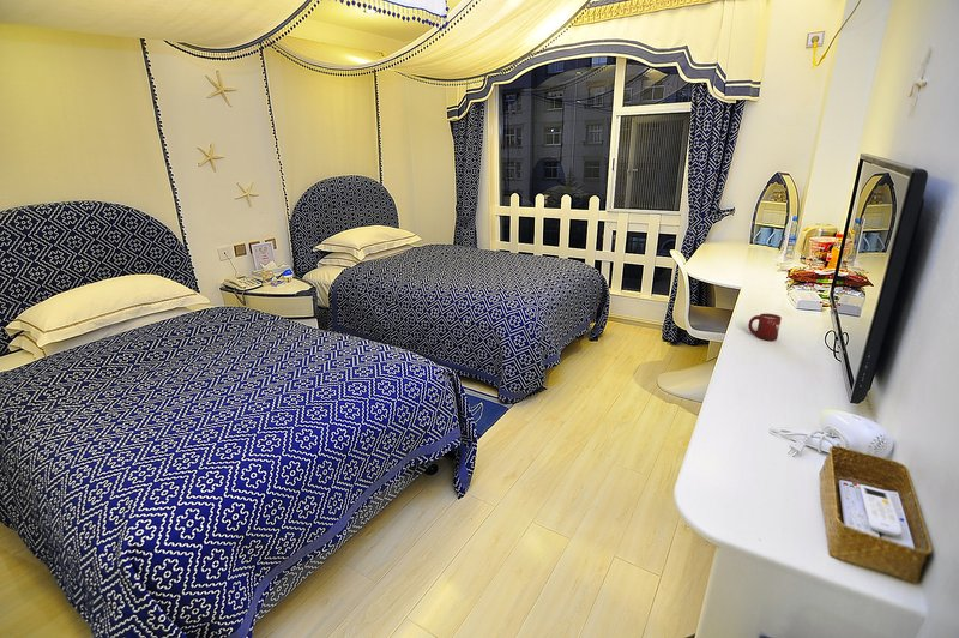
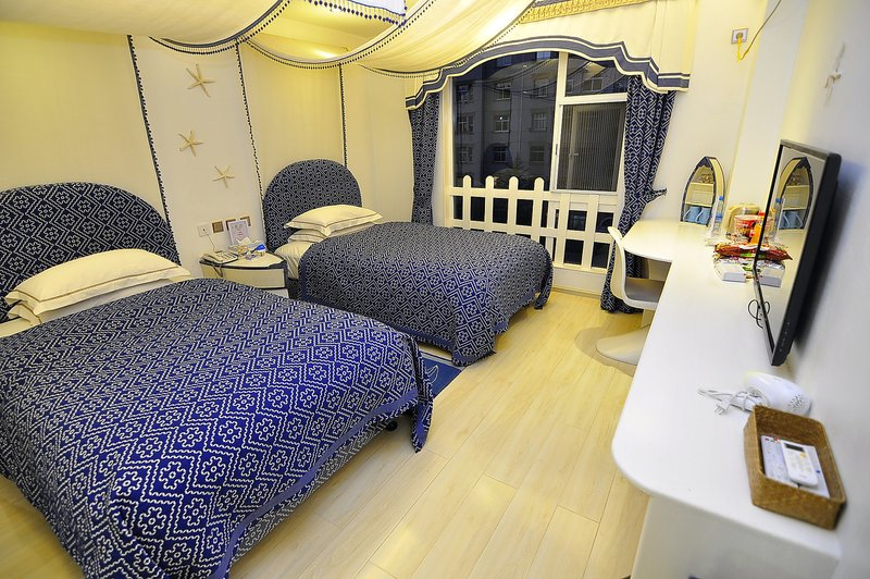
- cup [747,313,783,342]
